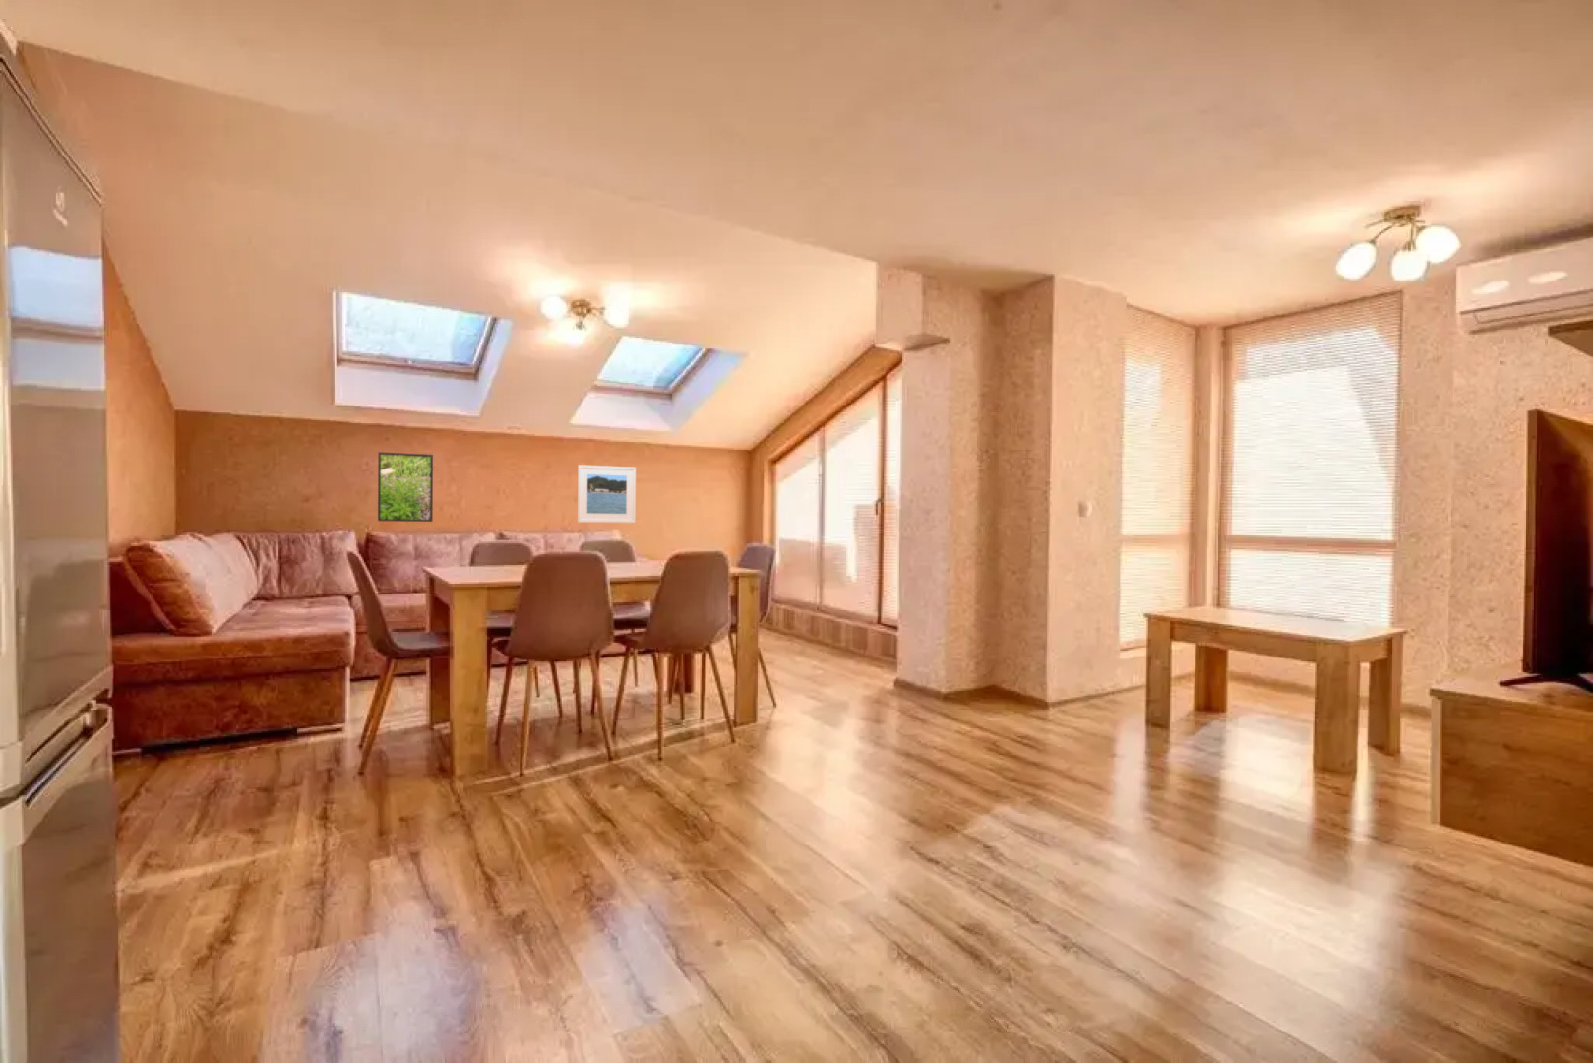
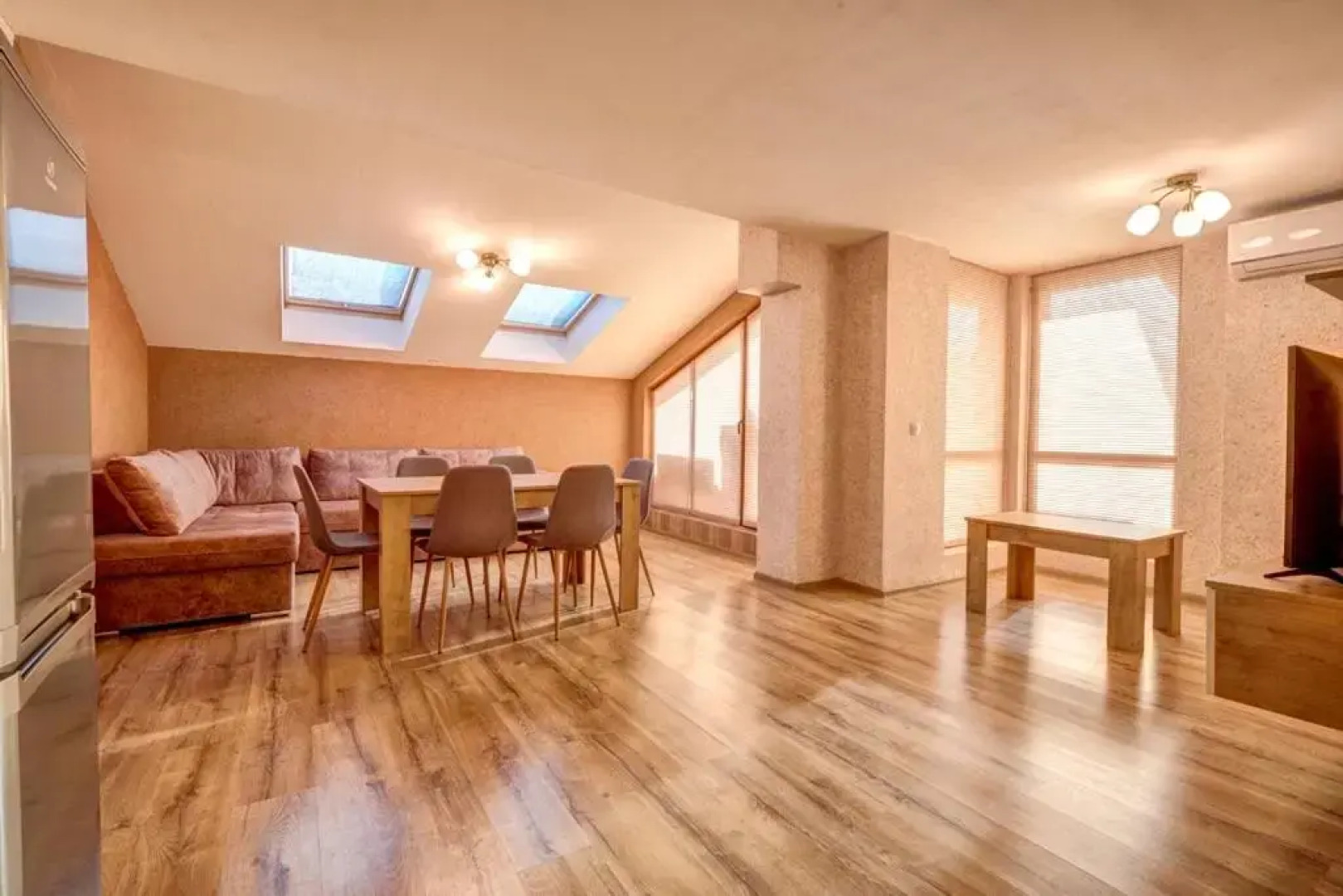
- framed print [377,451,434,523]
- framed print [576,464,637,523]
